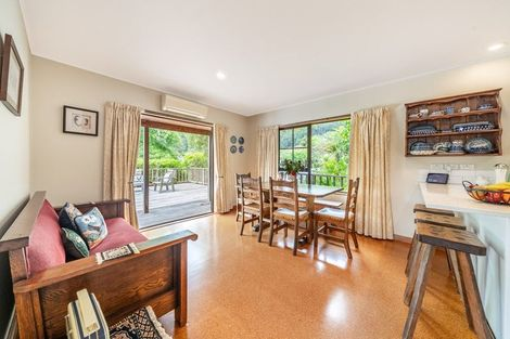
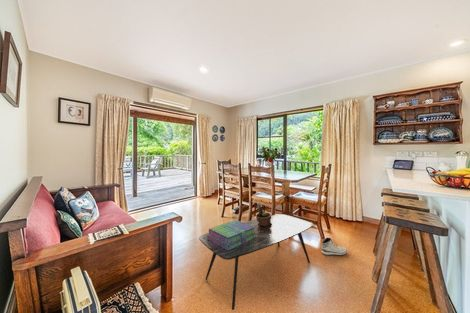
+ stack of books [207,219,257,250]
+ coffee table [198,213,315,311]
+ sneaker [321,237,348,256]
+ potted plant [255,202,272,230]
